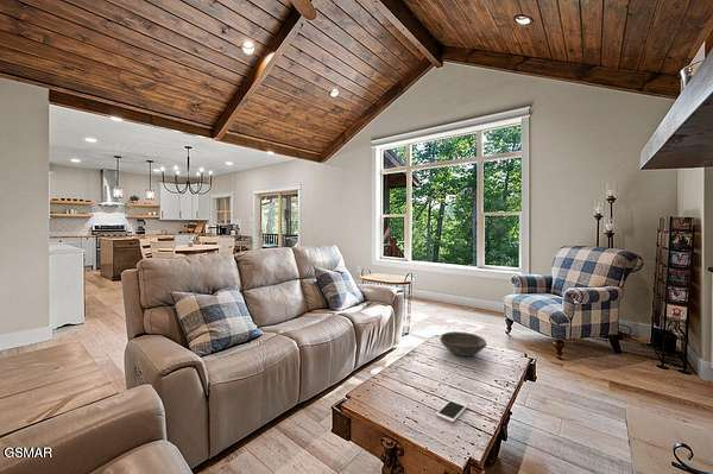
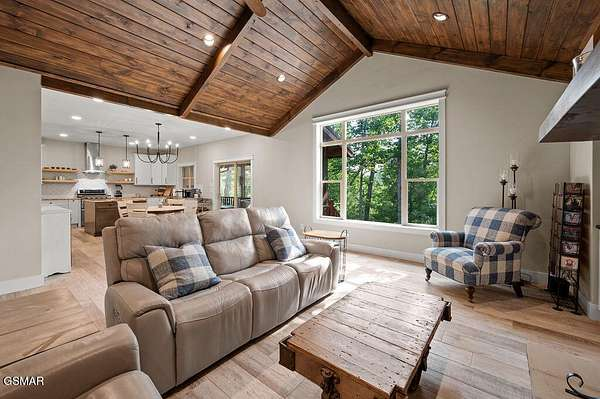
- bowl [438,330,487,358]
- cell phone [435,398,469,423]
